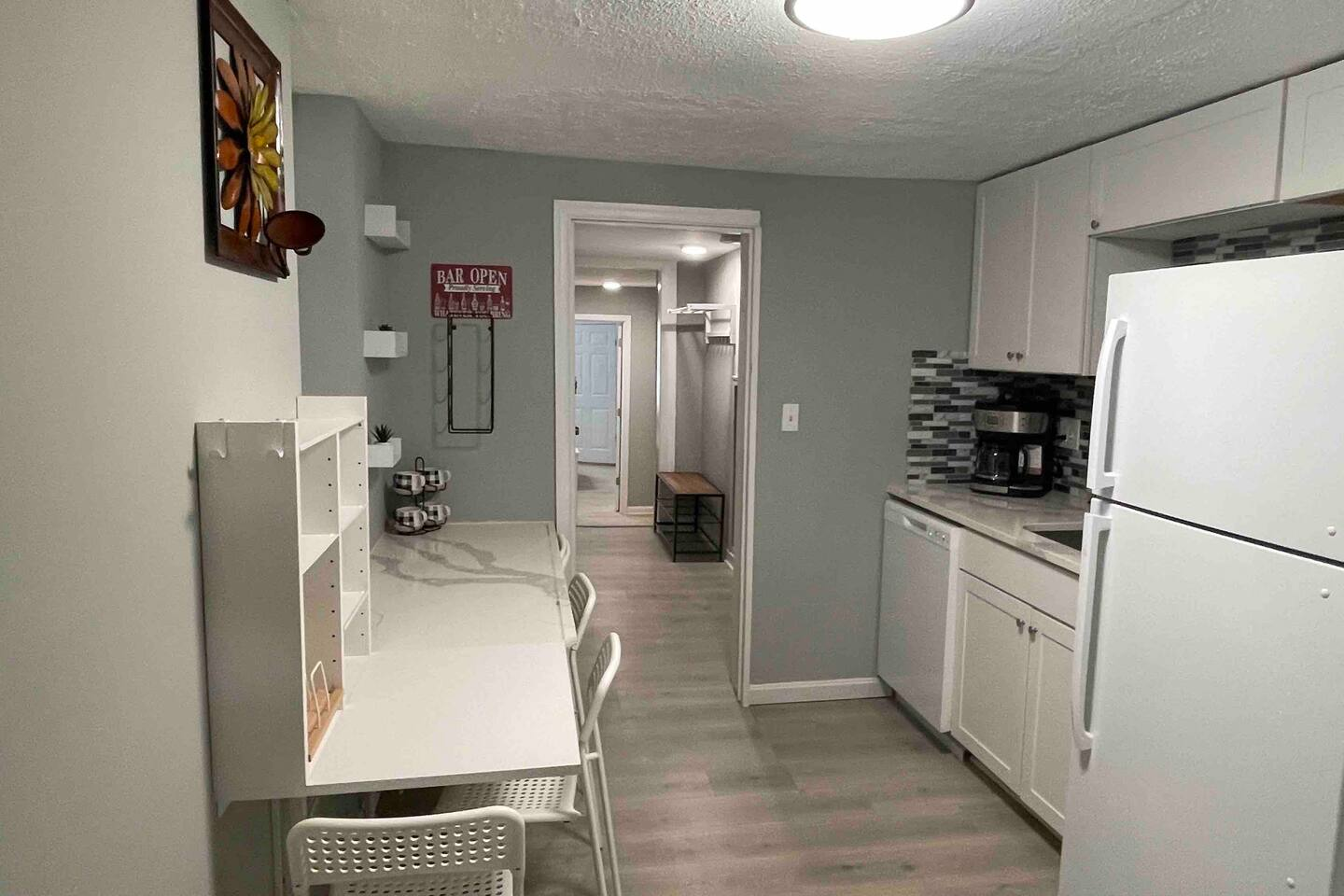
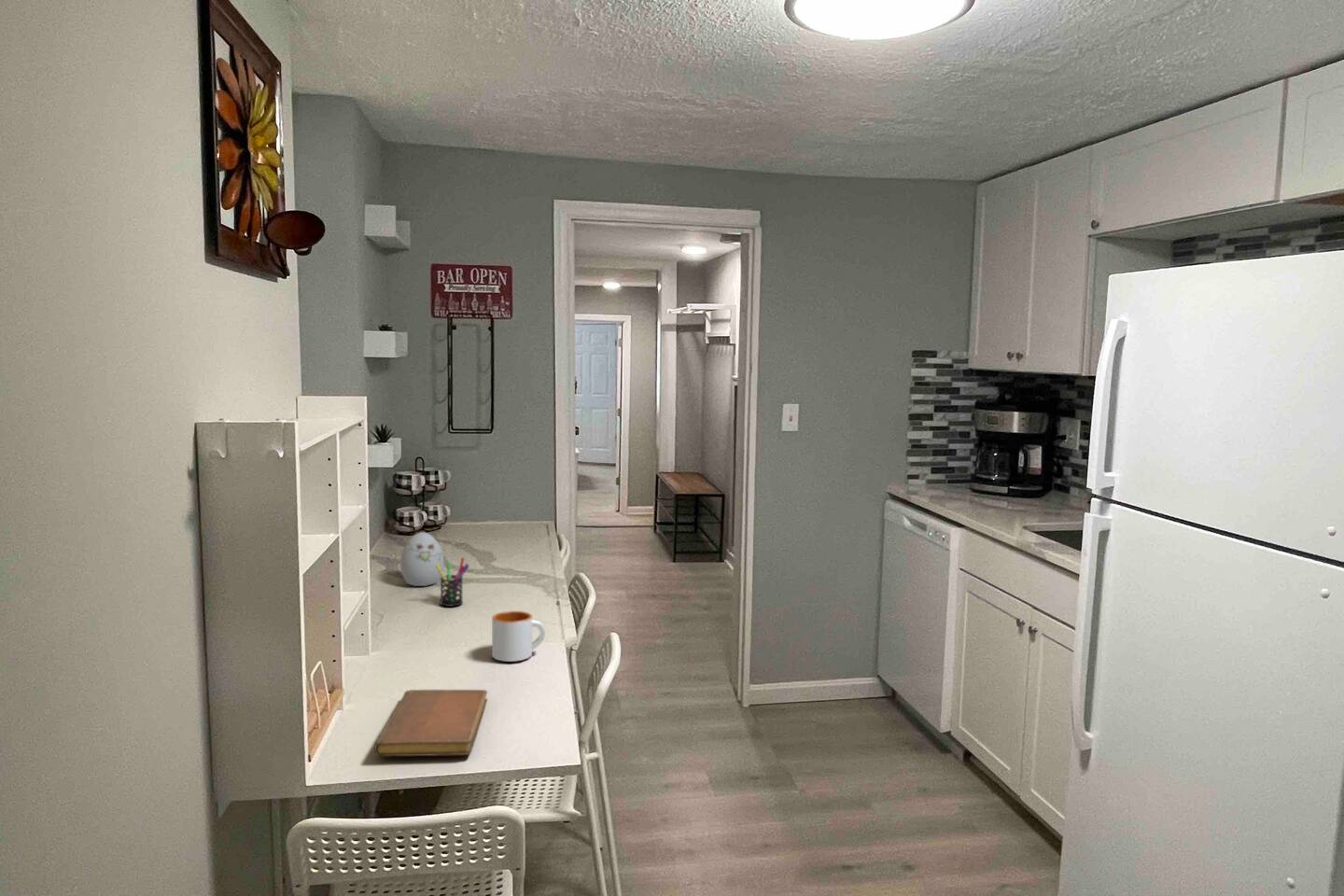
+ mug [491,610,546,663]
+ decorative egg [399,531,445,587]
+ pen holder [435,556,469,608]
+ notebook [373,689,488,757]
